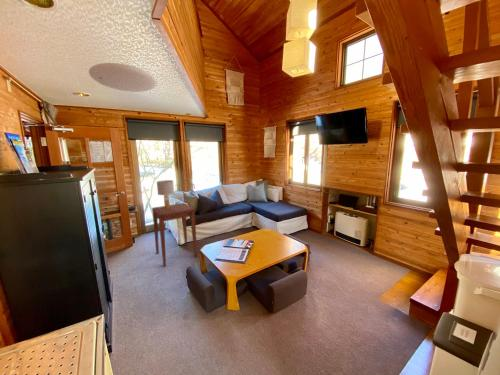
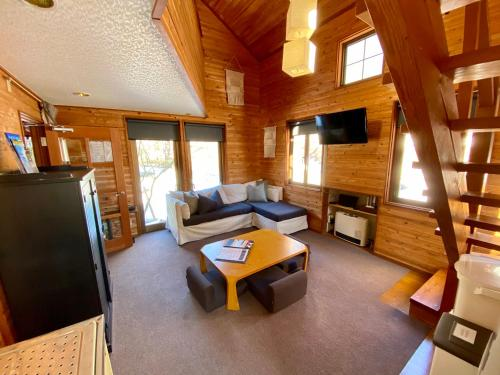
- side table [151,202,198,267]
- lamp [156,179,175,209]
- ceiling light [88,62,158,93]
